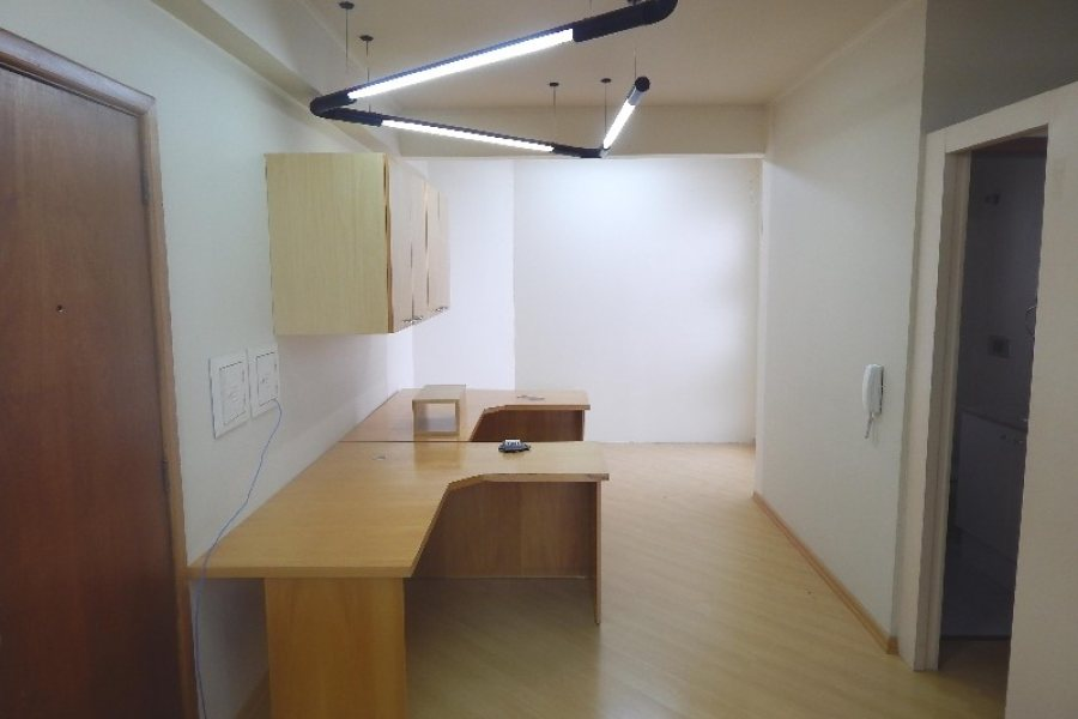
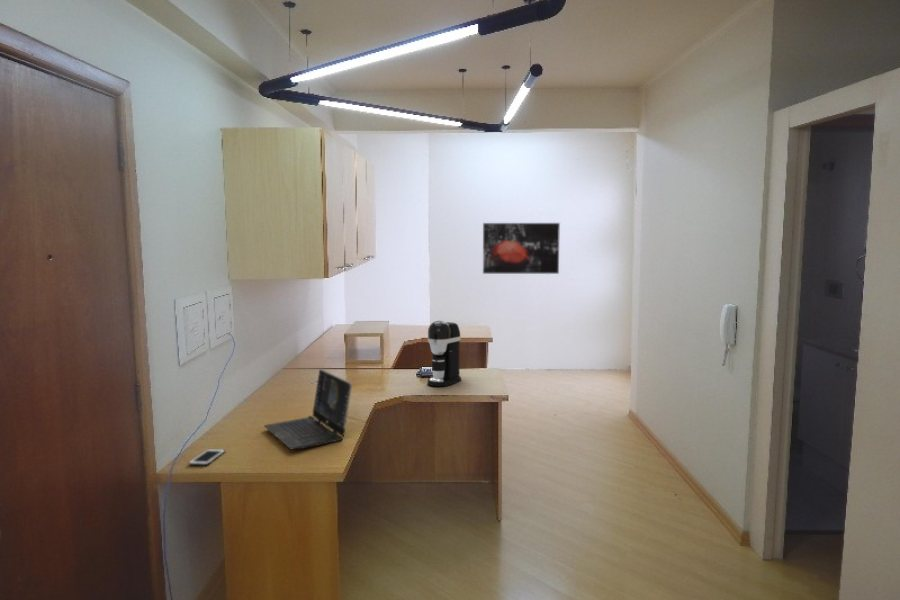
+ cell phone [188,448,226,466]
+ coffee maker [426,320,462,387]
+ laptop computer [263,368,353,451]
+ wall art [482,222,561,275]
